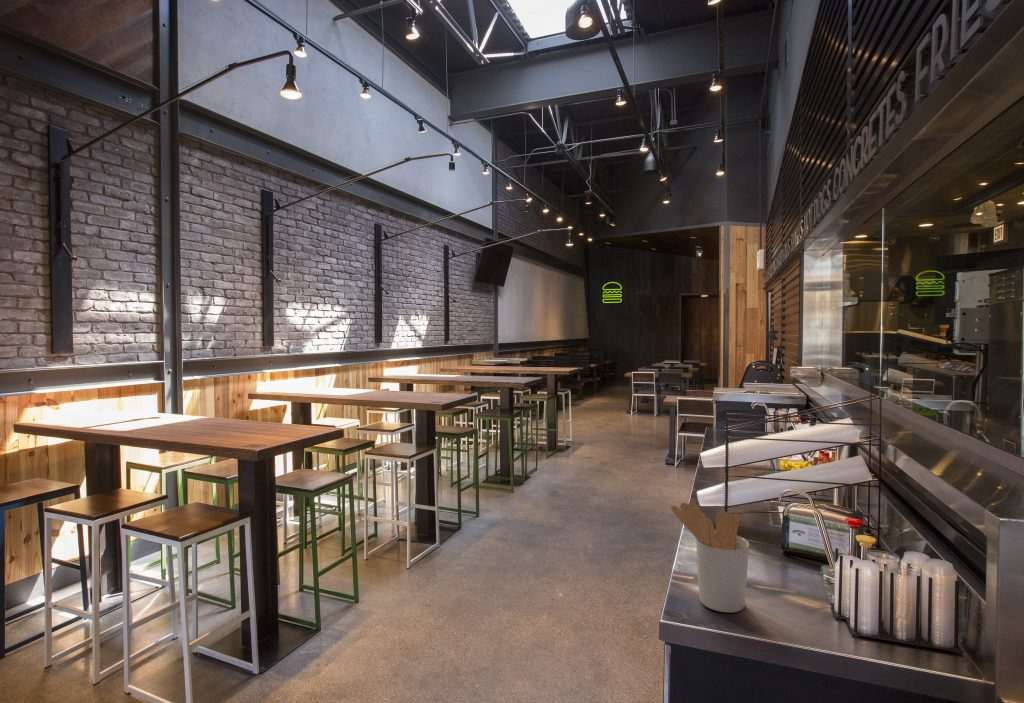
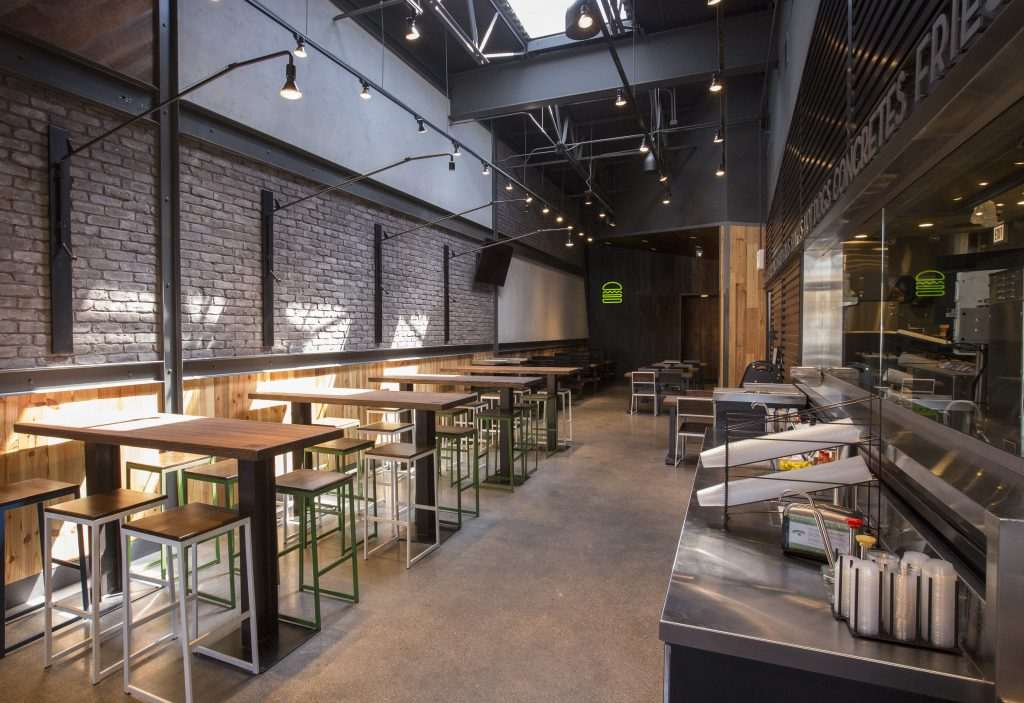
- utensil holder [670,501,750,614]
